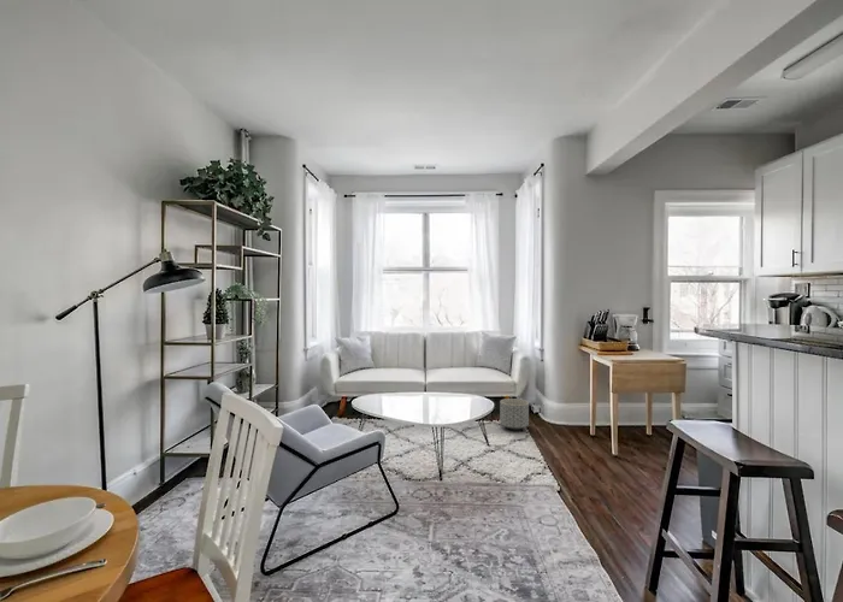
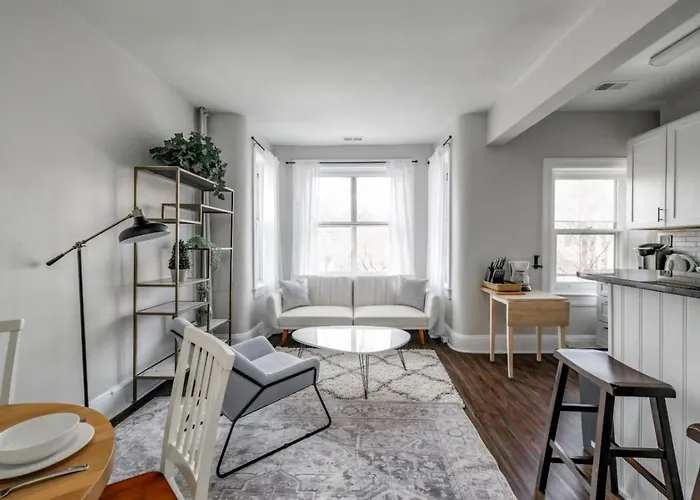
- planter [499,397,530,431]
